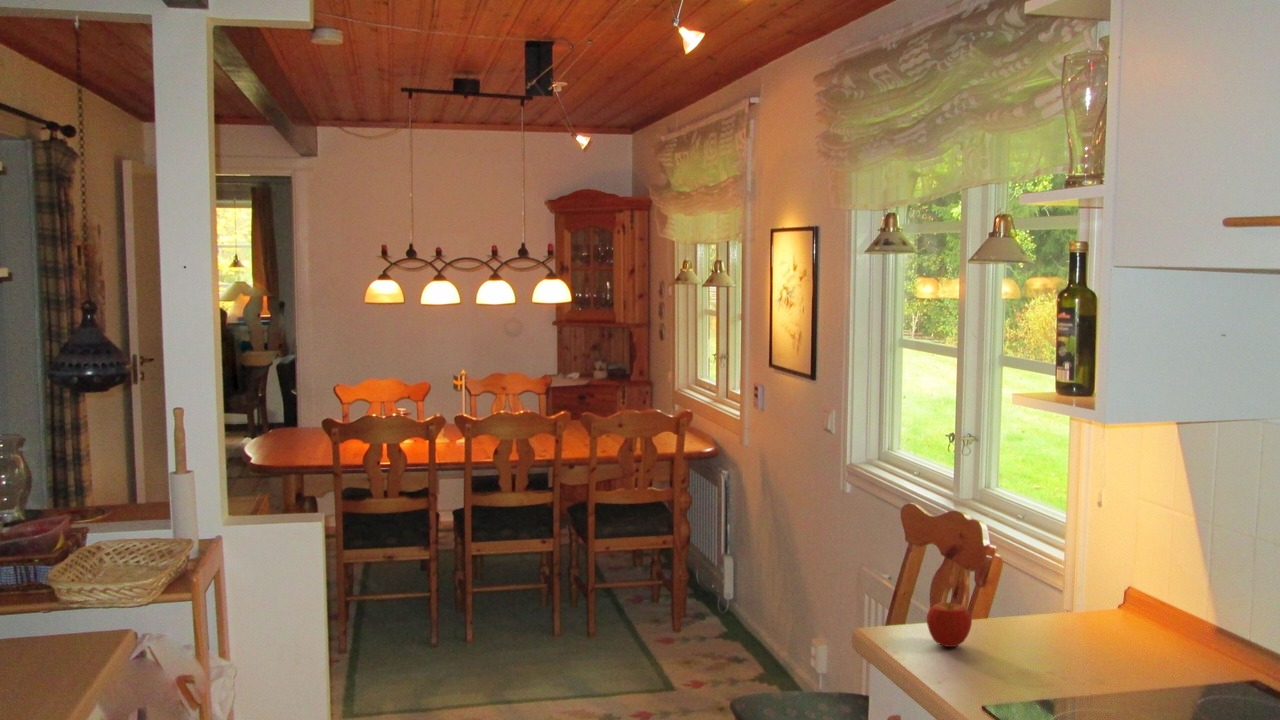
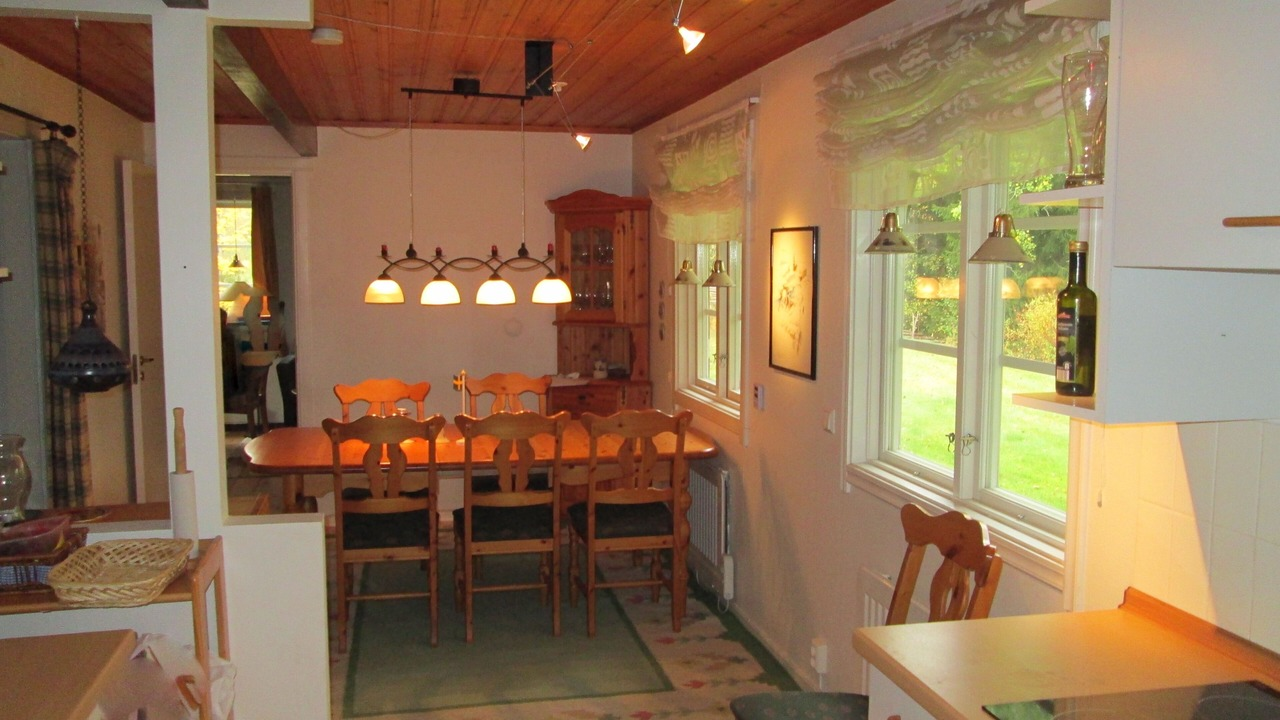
- apple [926,601,973,648]
